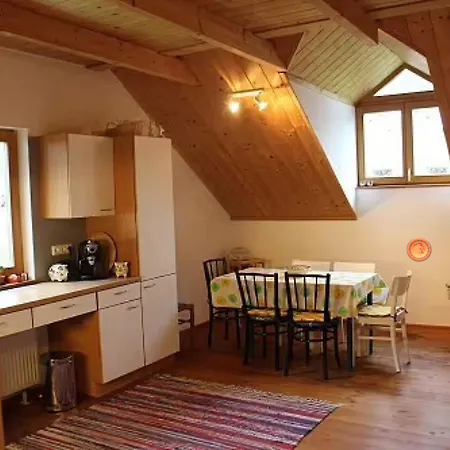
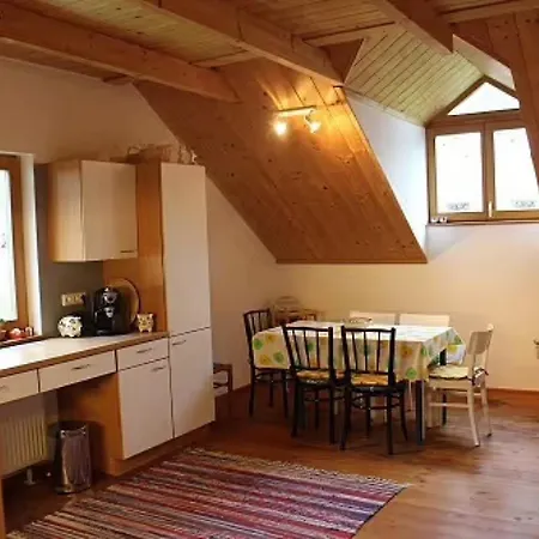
- decorative plate [406,237,432,263]
